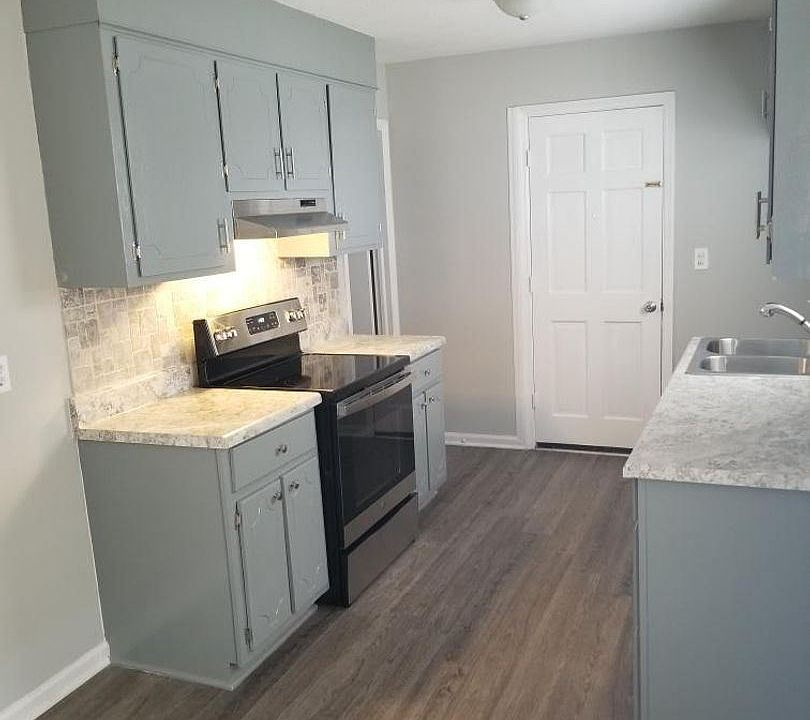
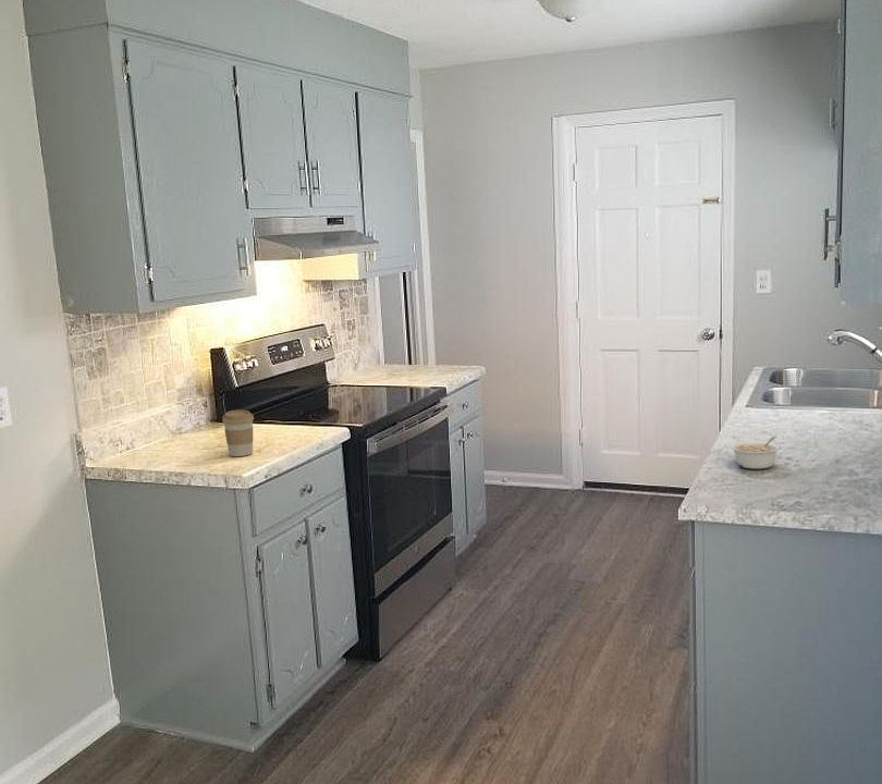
+ coffee cup [221,409,255,457]
+ legume [728,436,782,470]
